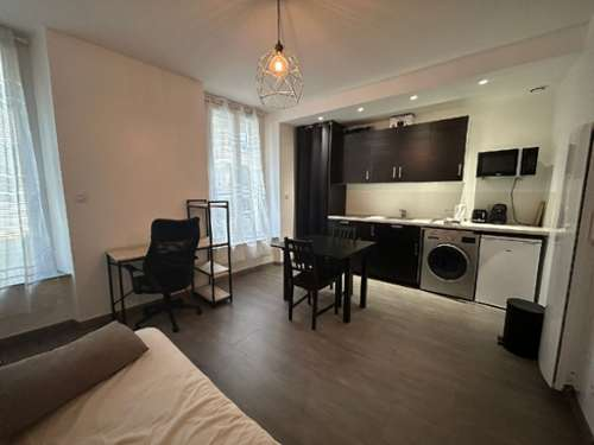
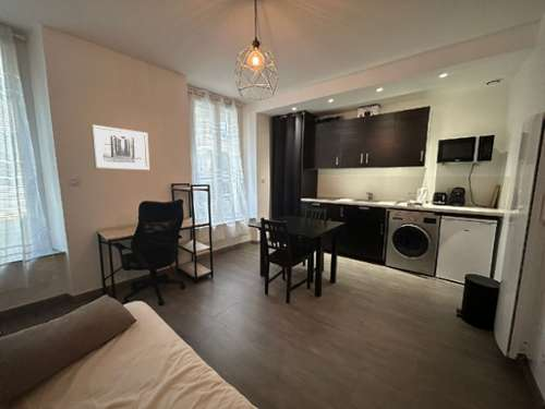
+ wall art [90,123,150,171]
